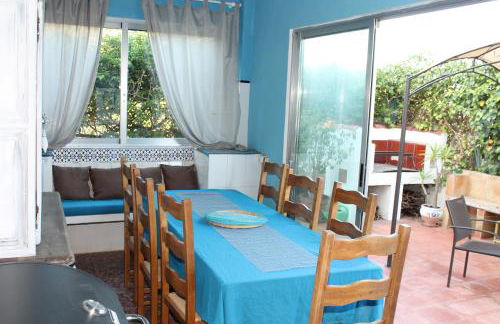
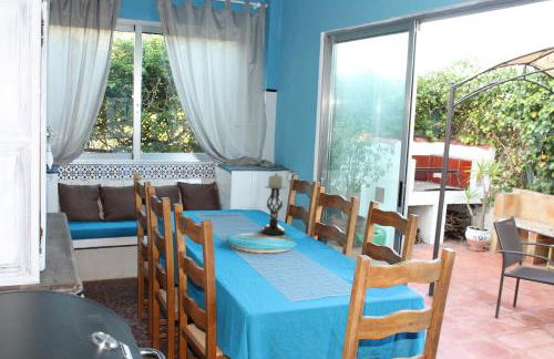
+ candle holder [259,173,287,236]
